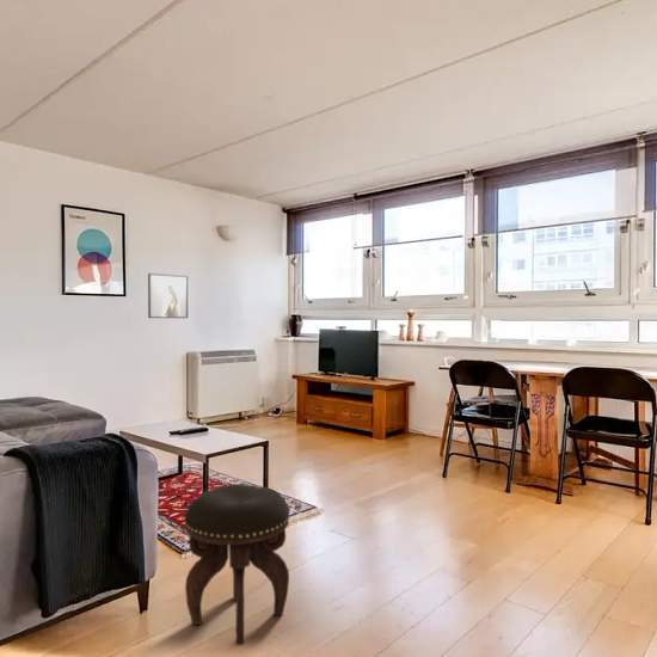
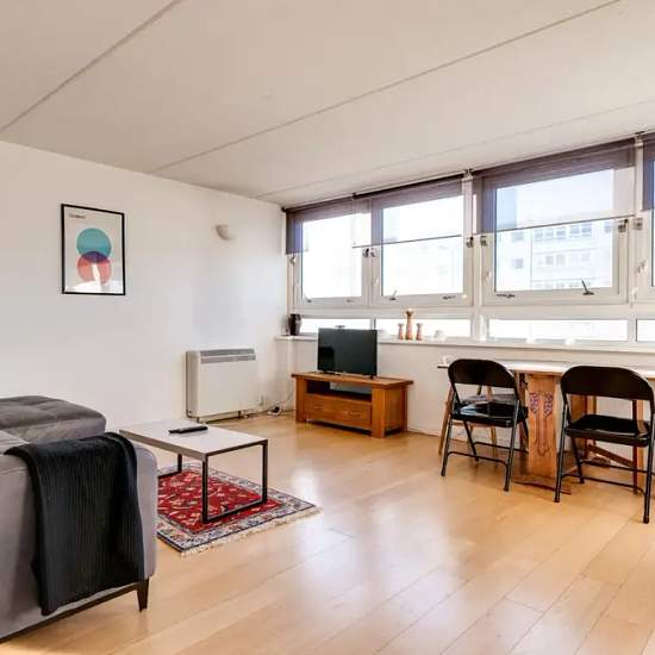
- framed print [147,272,189,319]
- footstool [183,483,290,646]
